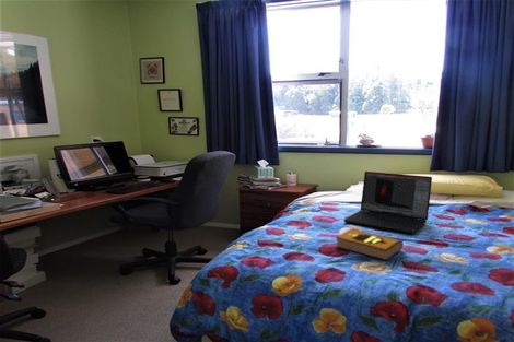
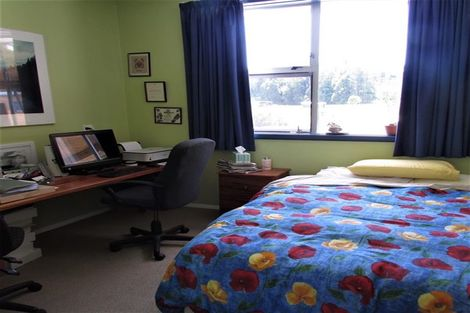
- laptop [342,170,433,235]
- hardback book [335,228,405,261]
